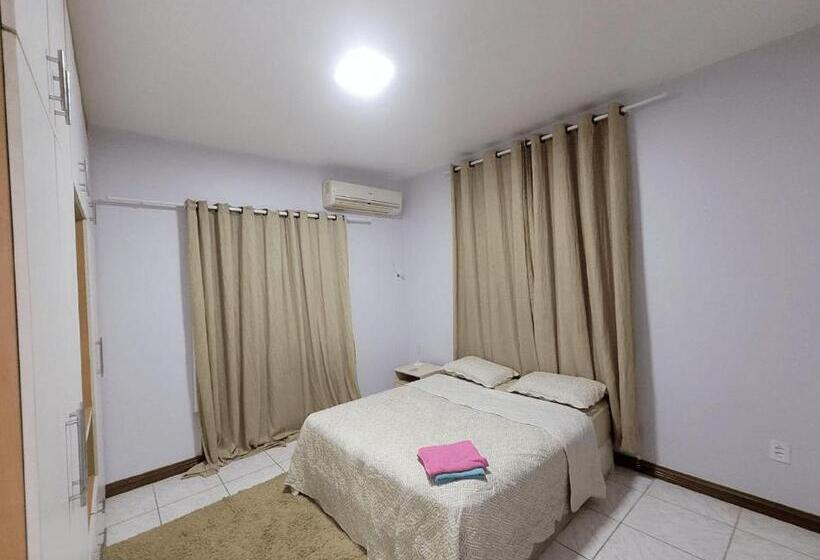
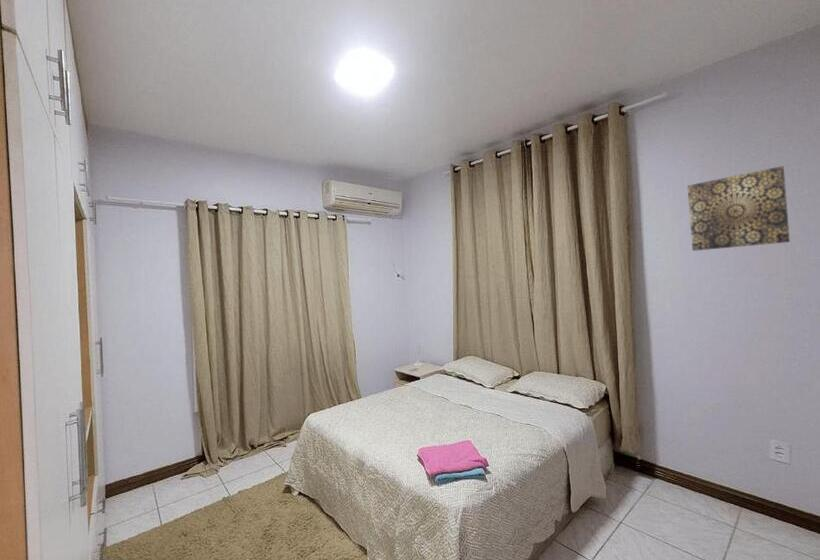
+ wall art [687,165,791,252]
